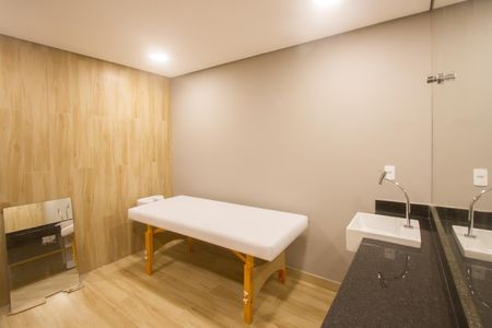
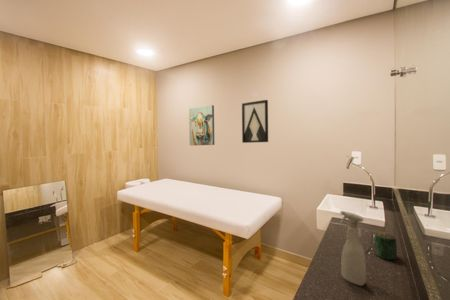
+ wall art [241,99,269,144]
+ wall art [188,104,215,146]
+ jar [373,232,398,261]
+ spray bottle [339,210,367,287]
